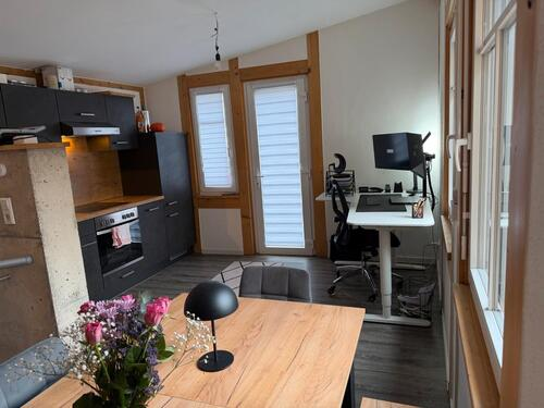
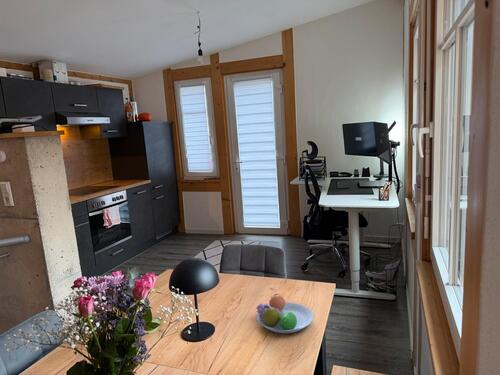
+ fruit bowl [255,293,315,334]
